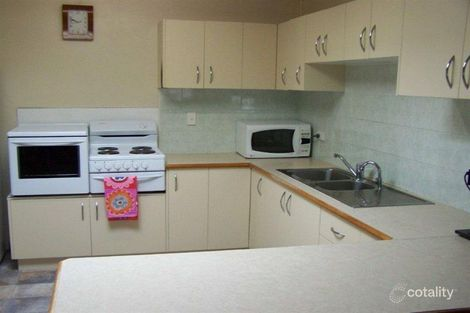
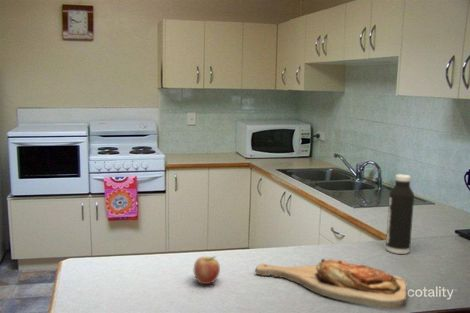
+ water bottle [385,173,415,255]
+ cutting board [254,258,408,310]
+ fruit [193,255,221,285]
